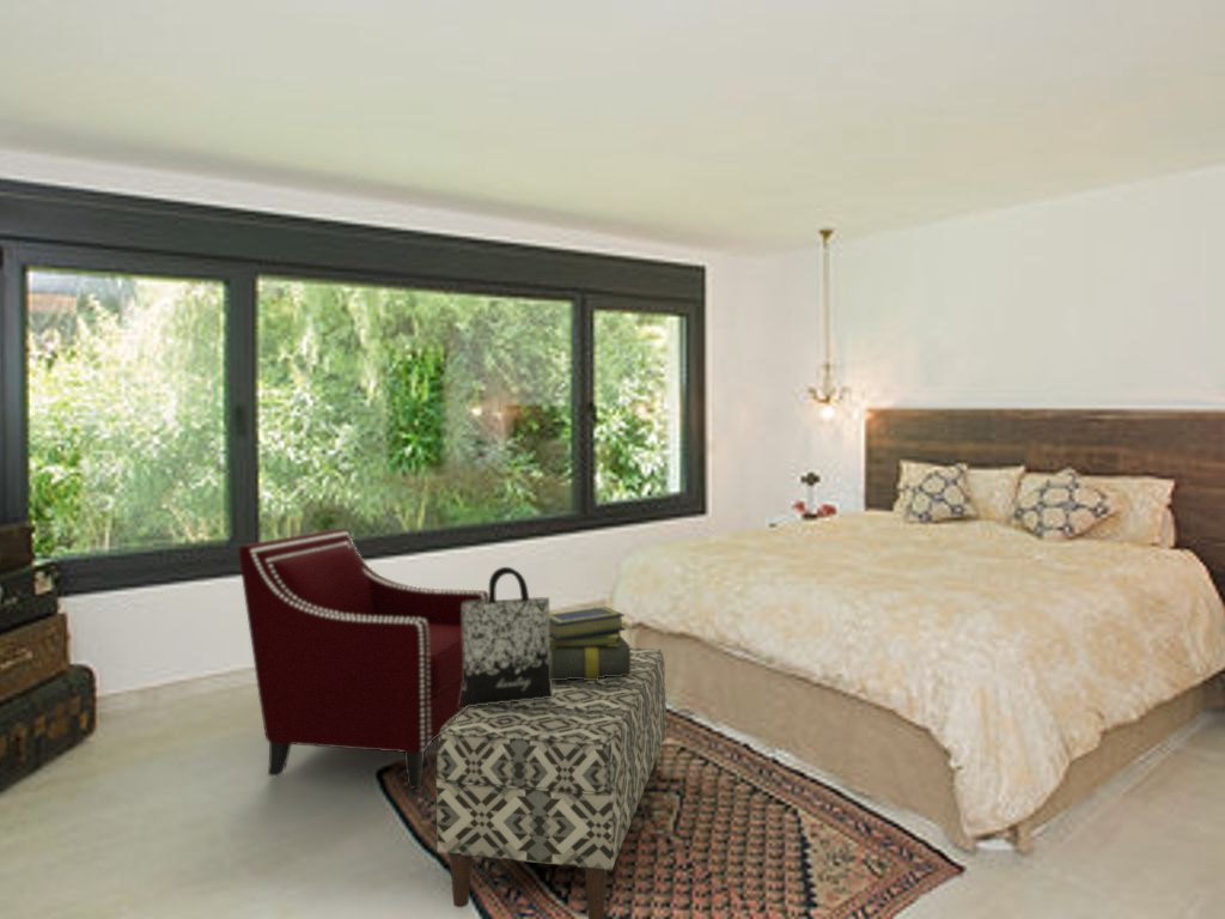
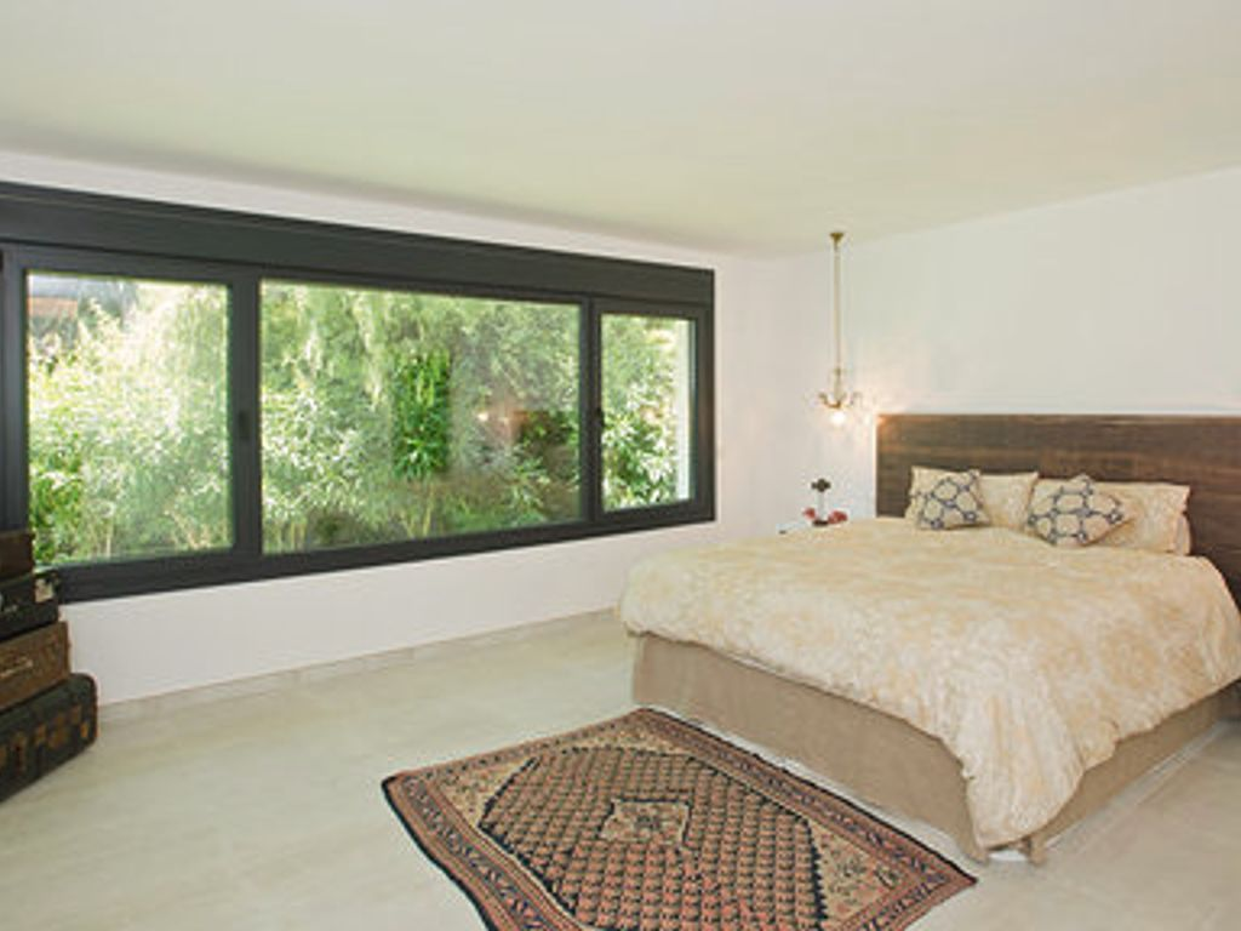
- bench [435,647,668,919]
- armchair [238,528,489,790]
- tote bag [459,566,553,707]
- stack of books [549,605,632,680]
